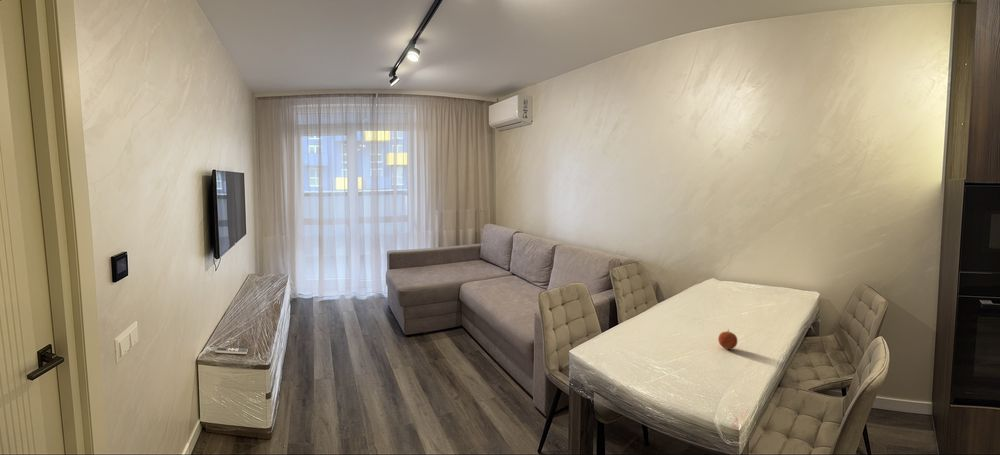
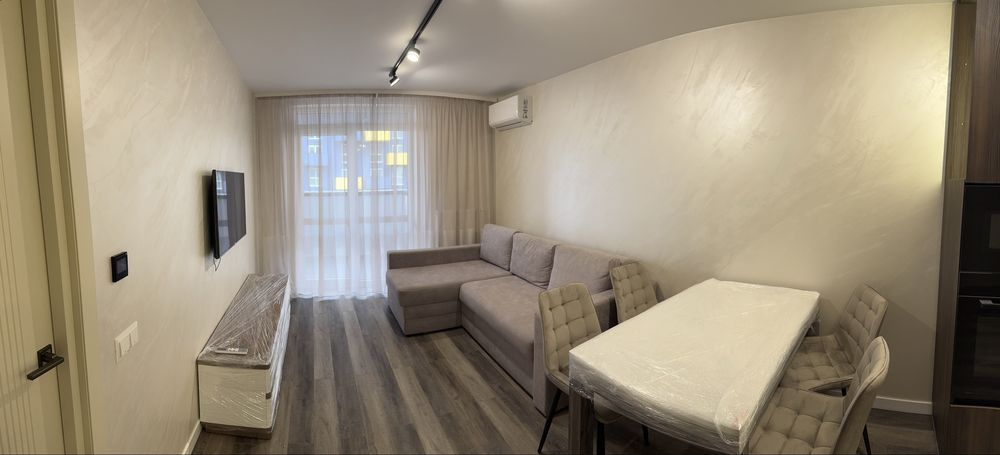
- fruit [717,328,739,350]
